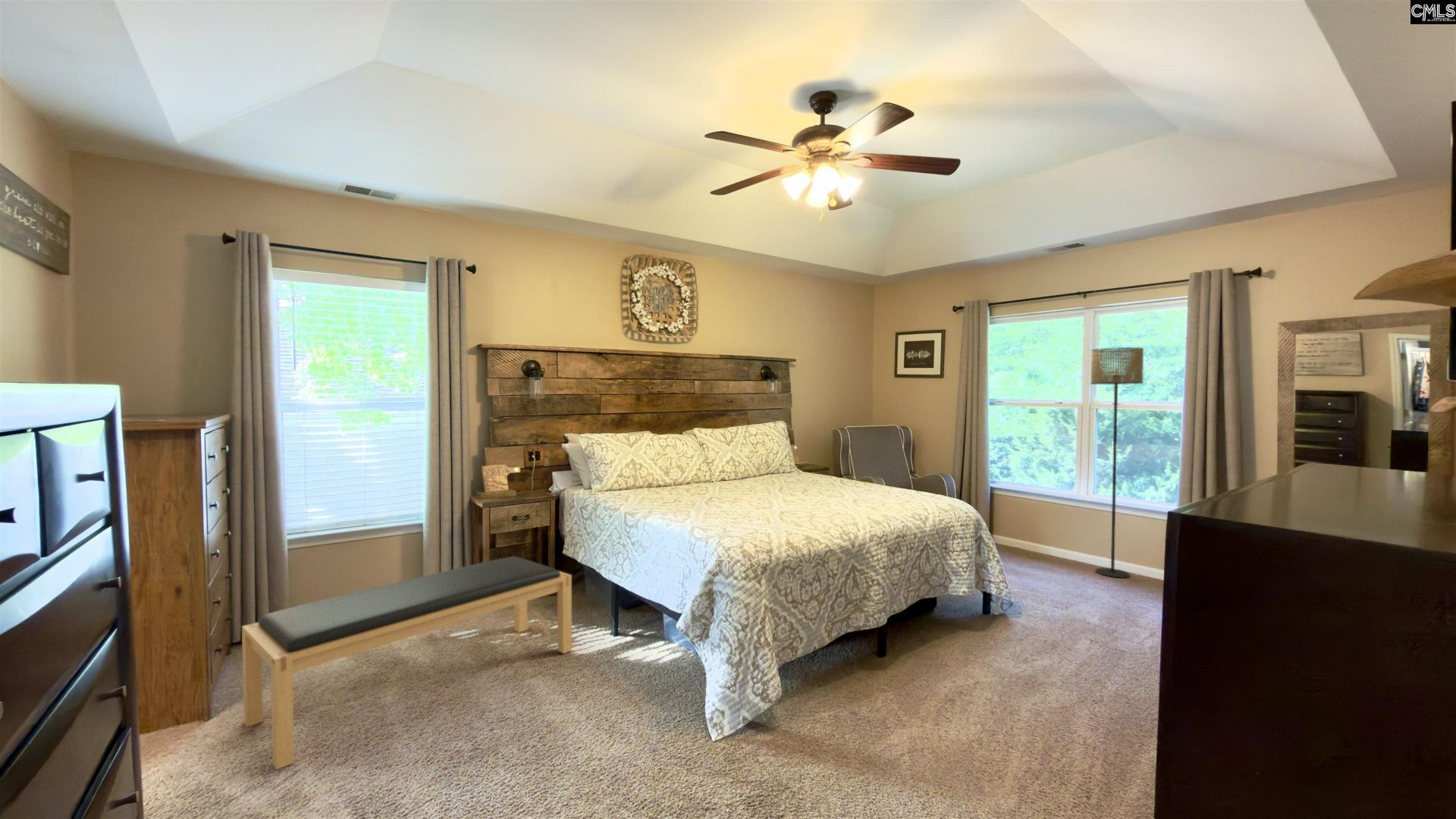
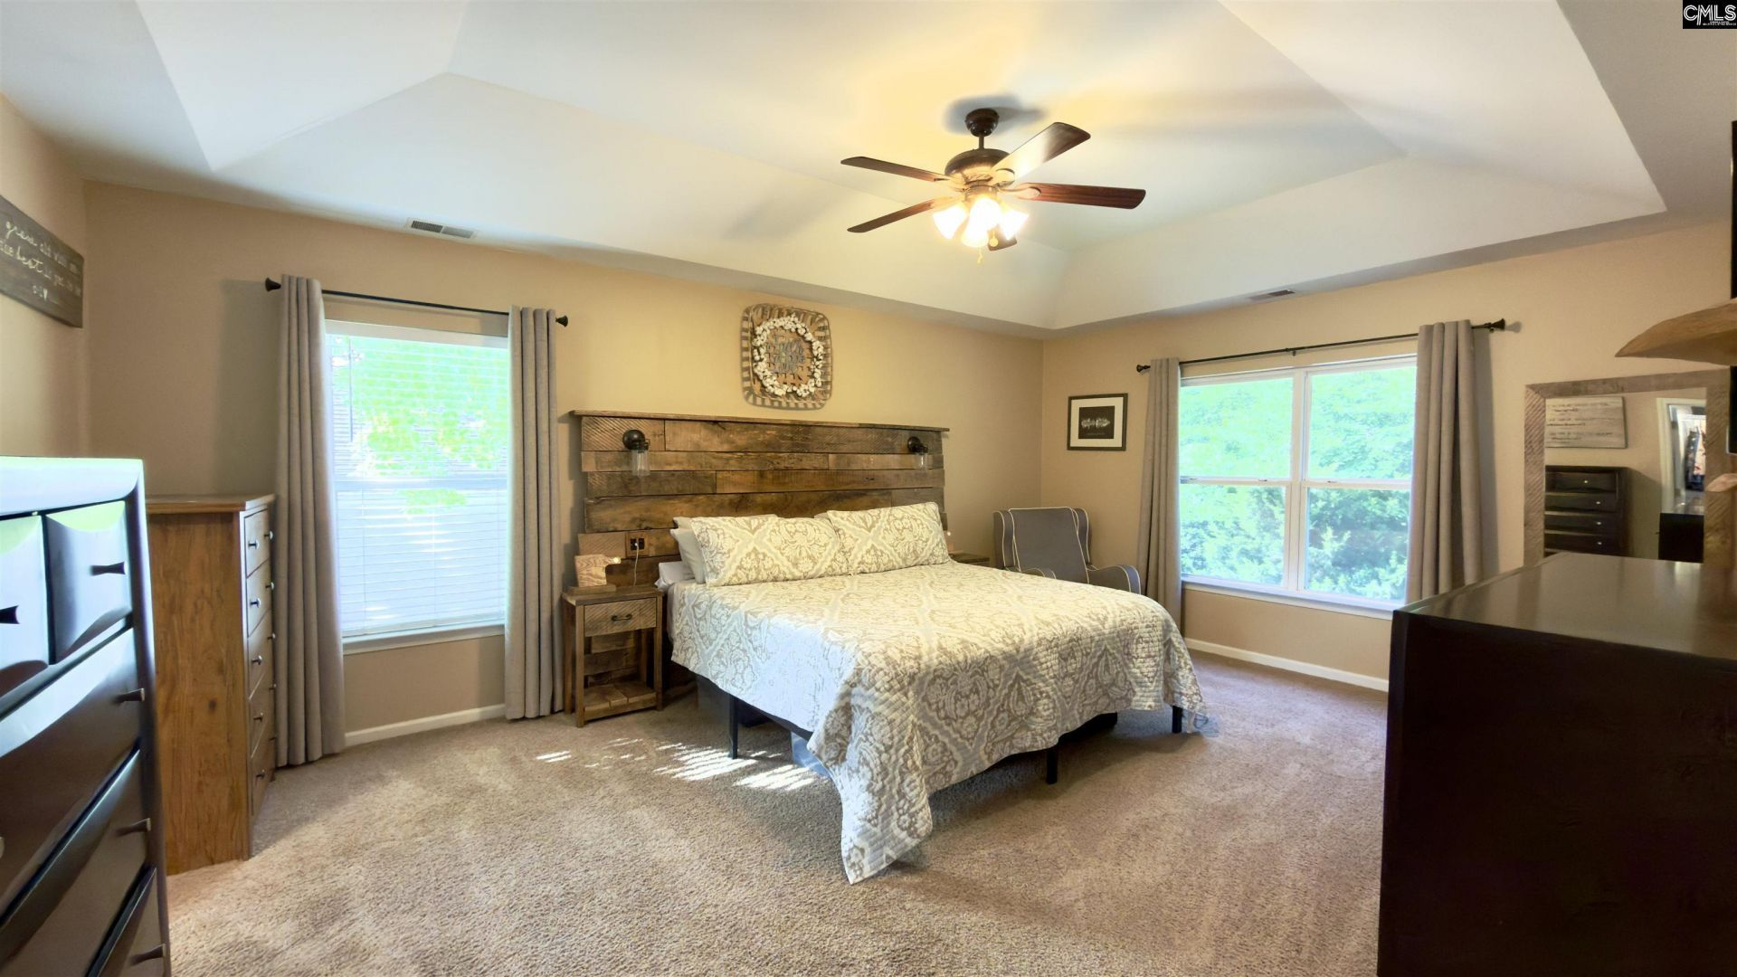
- floor lamp [1090,347,1144,579]
- bench [241,556,573,770]
